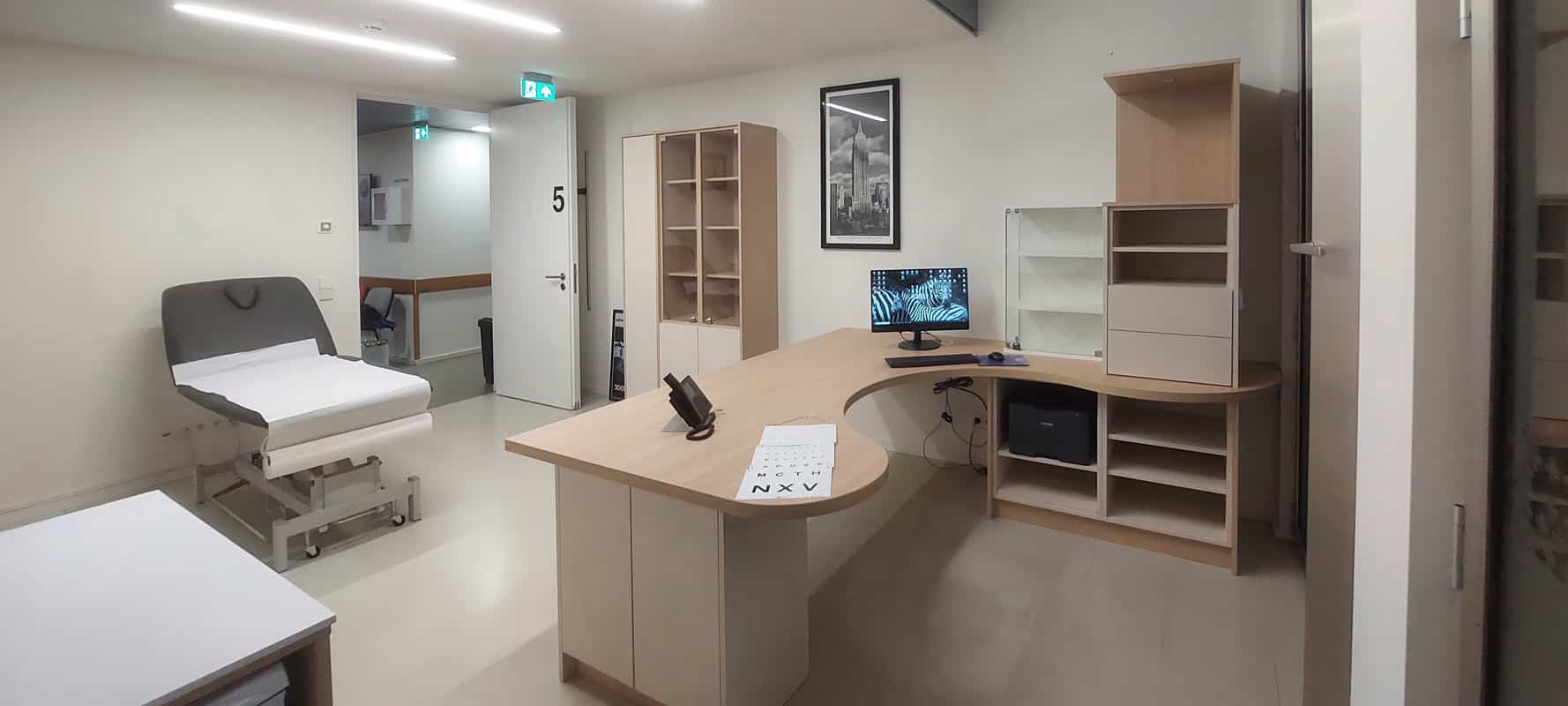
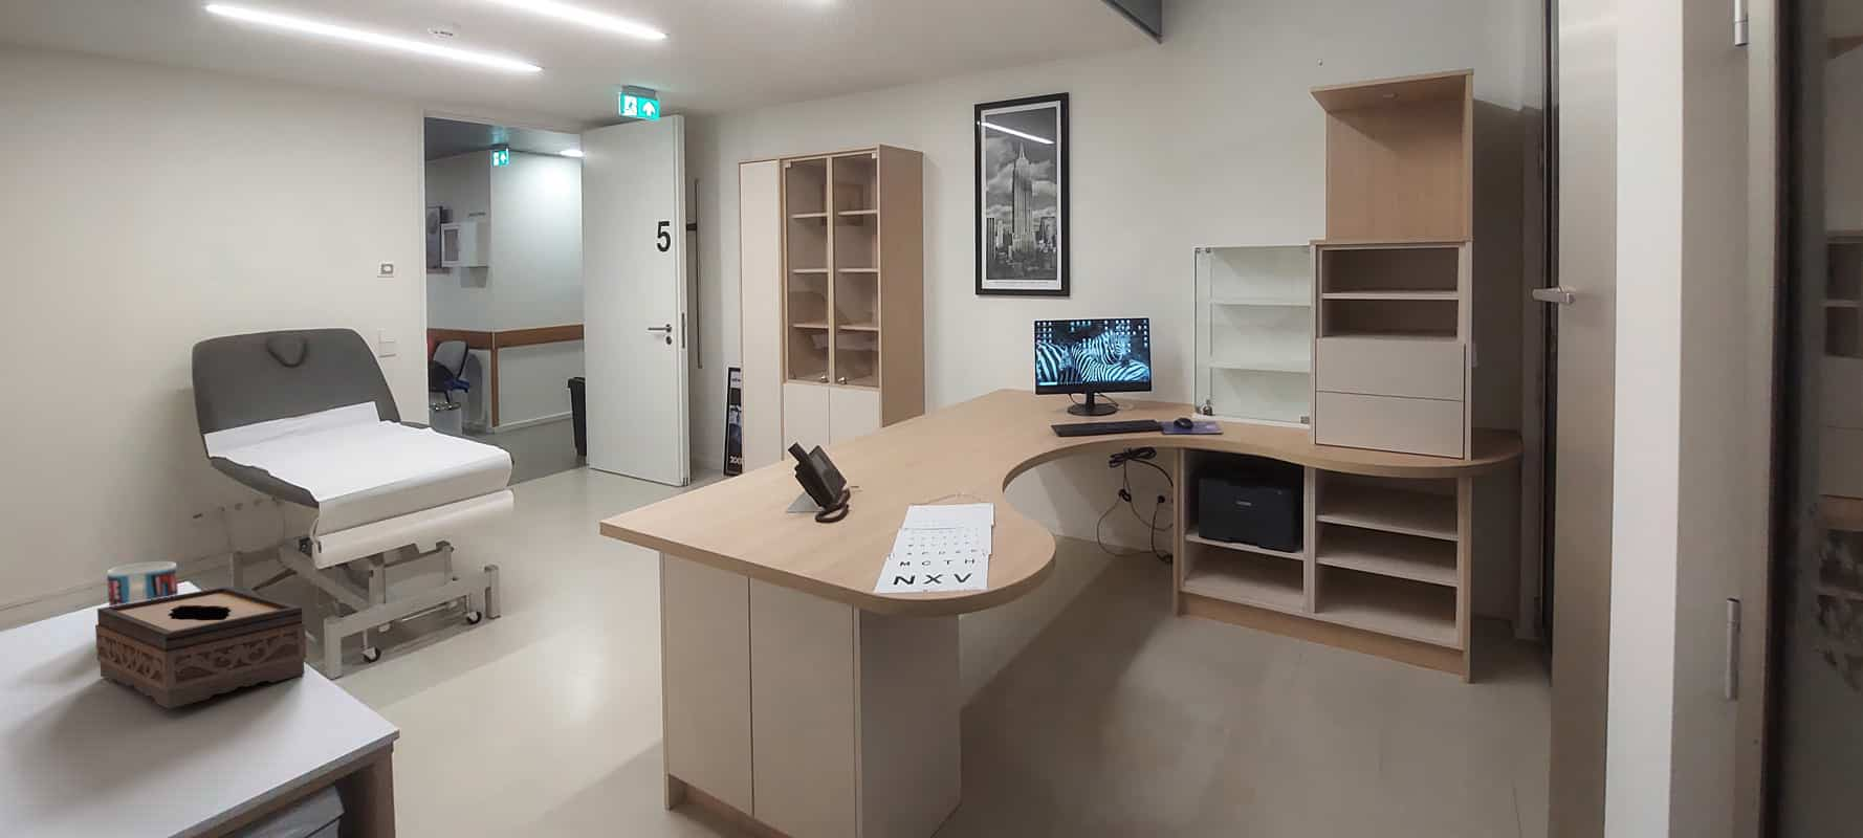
+ tissue box [94,585,307,709]
+ mug [106,560,179,607]
